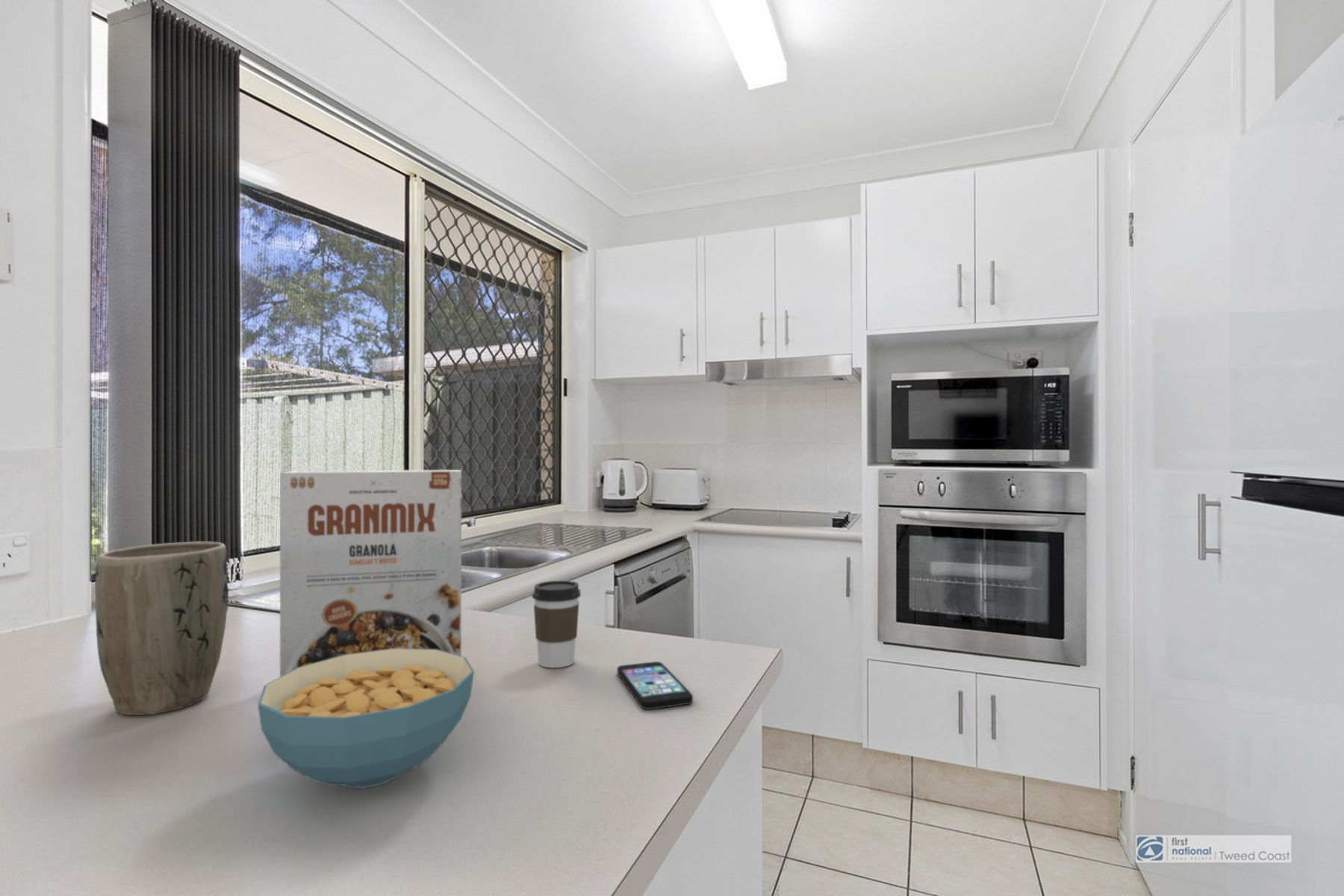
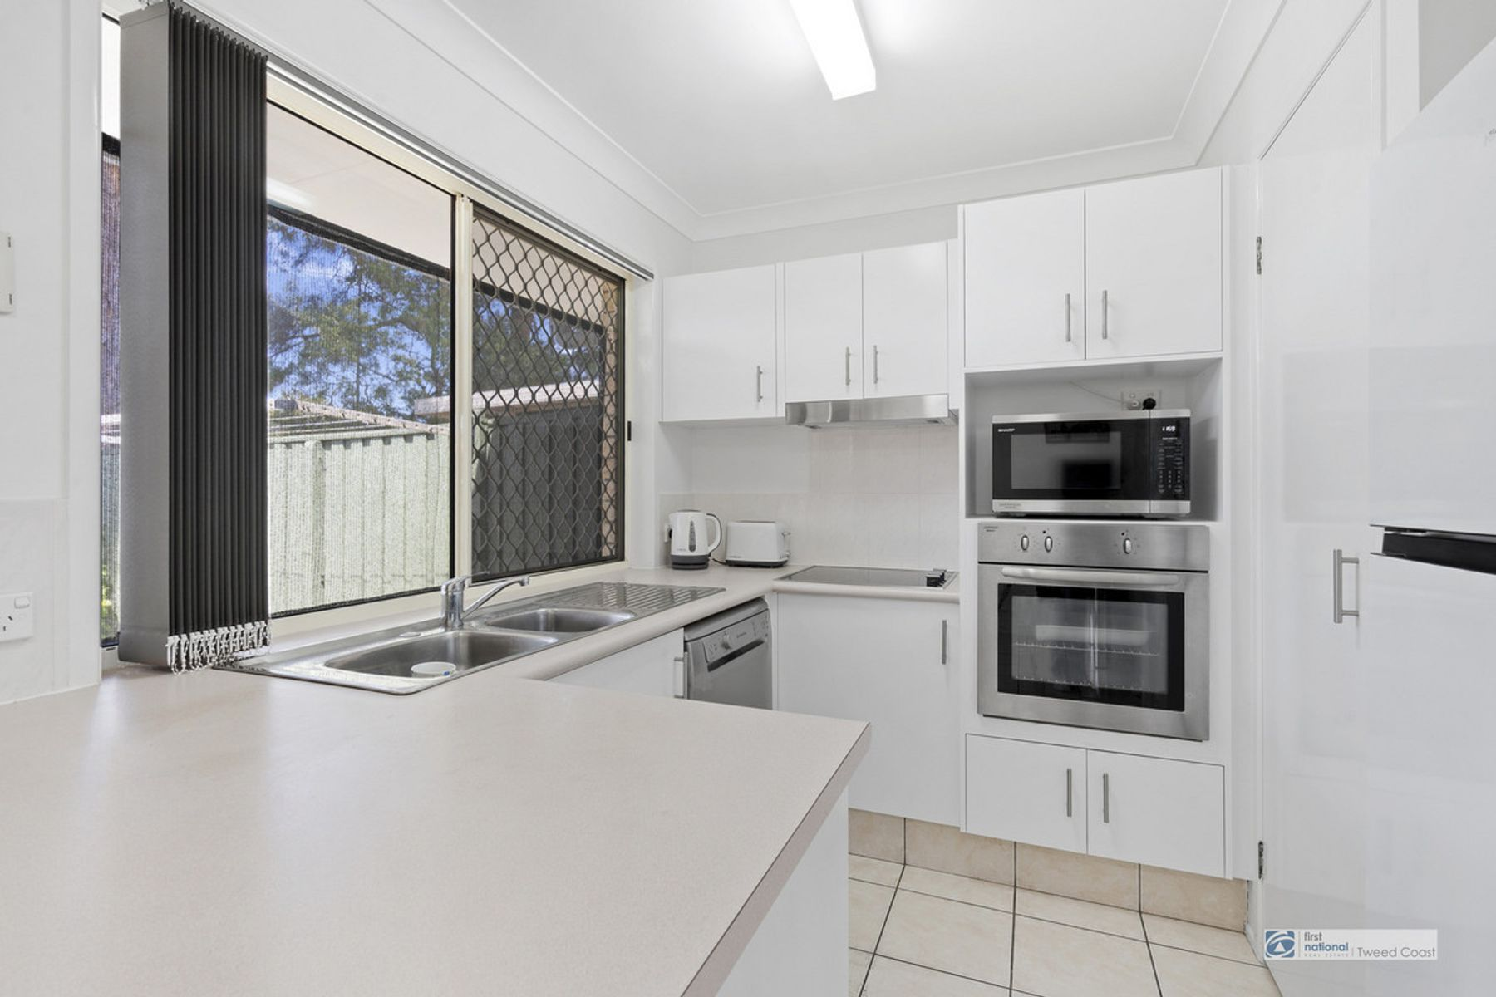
- smartphone [617,661,694,710]
- coffee cup [532,580,582,668]
- plant pot [94,541,229,716]
- cereal bowl [257,649,475,789]
- cereal box [279,469,462,677]
